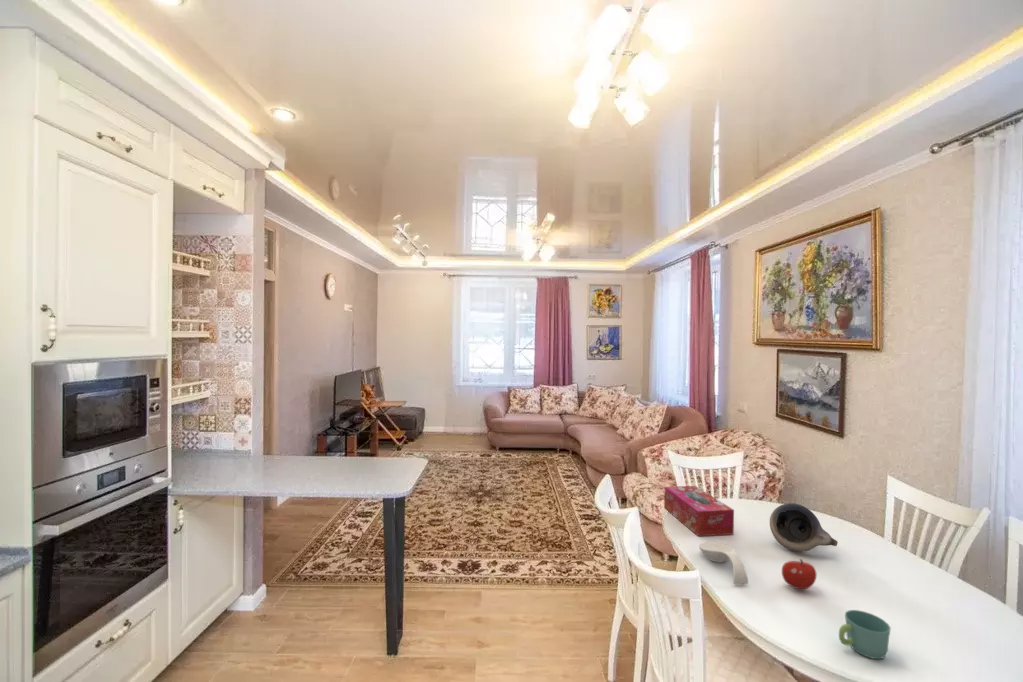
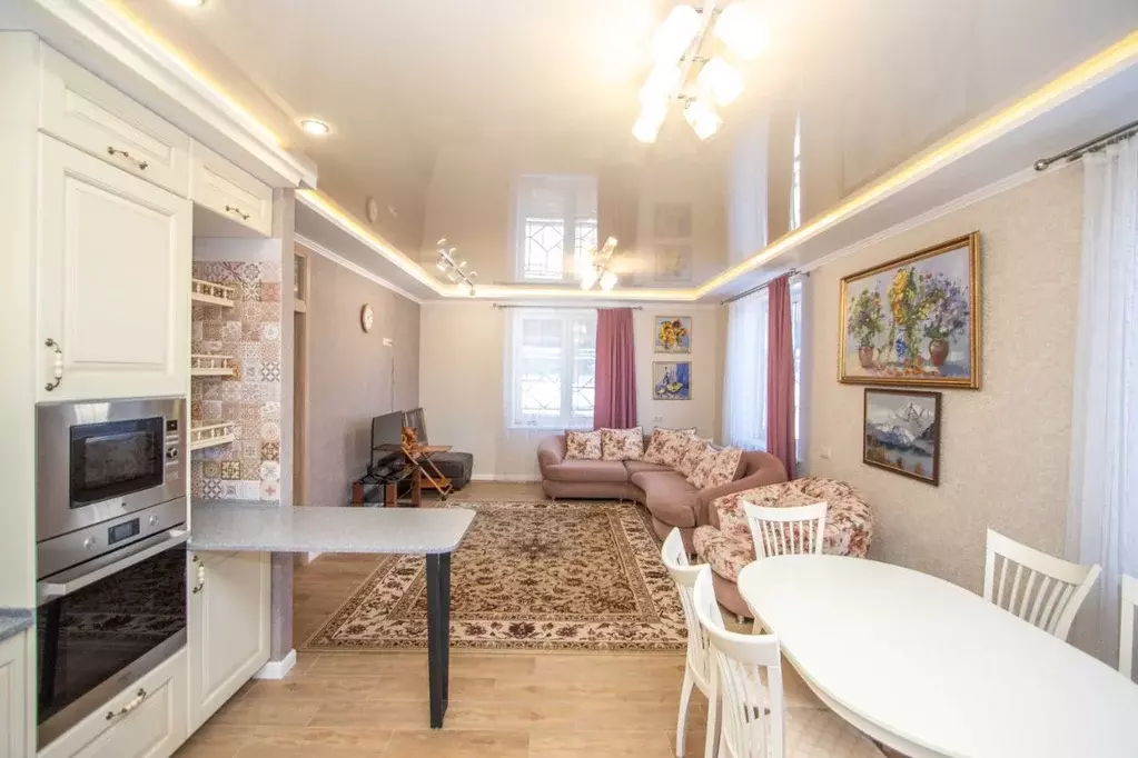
- spoon rest [698,541,749,585]
- teapot [769,502,839,553]
- tissue box [663,485,735,537]
- mug [838,609,892,660]
- fruit [781,558,818,590]
